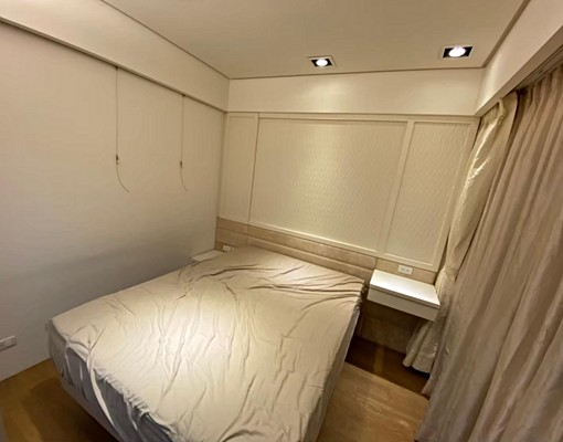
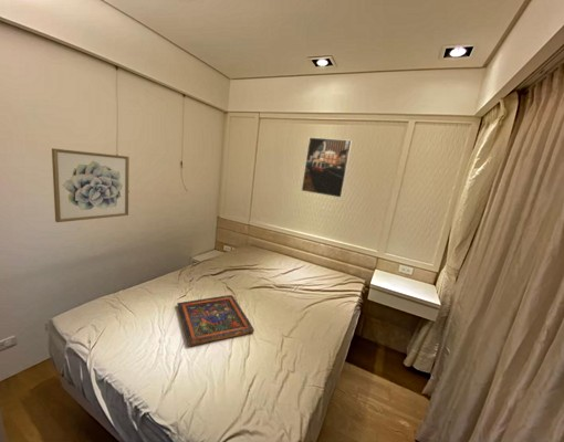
+ painted panel [176,294,255,348]
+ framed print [301,136,353,199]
+ wall art [51,147,130,223]
